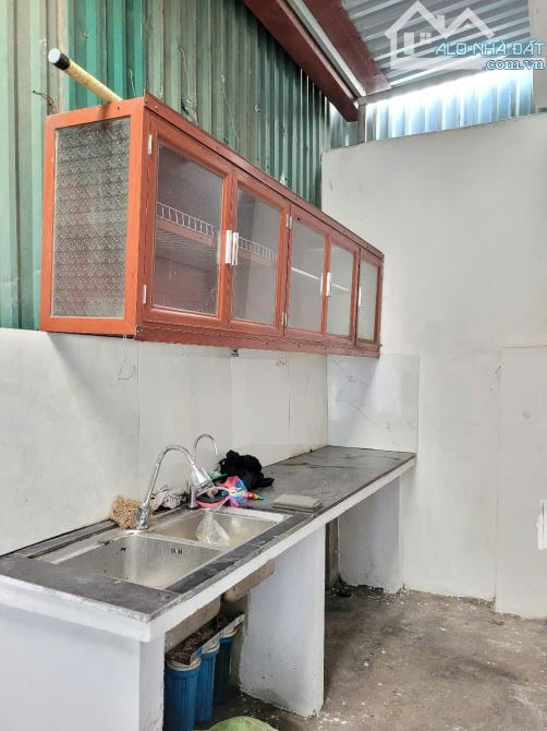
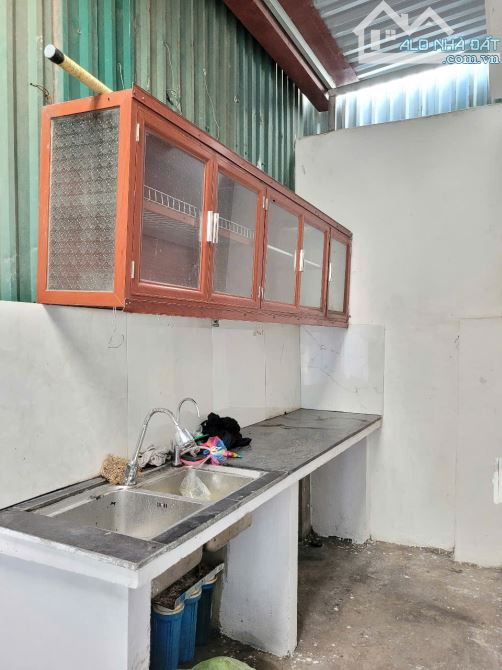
- washcloth [270,493,324,513]
